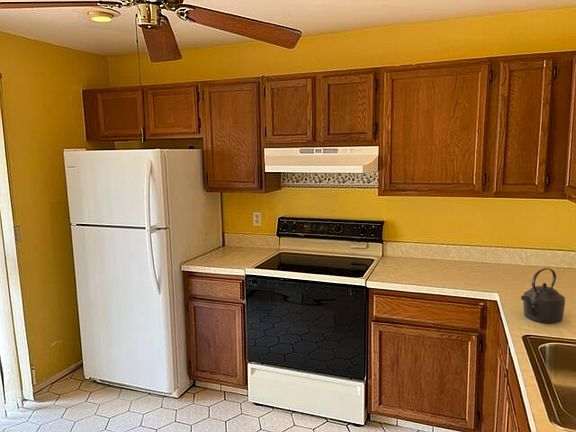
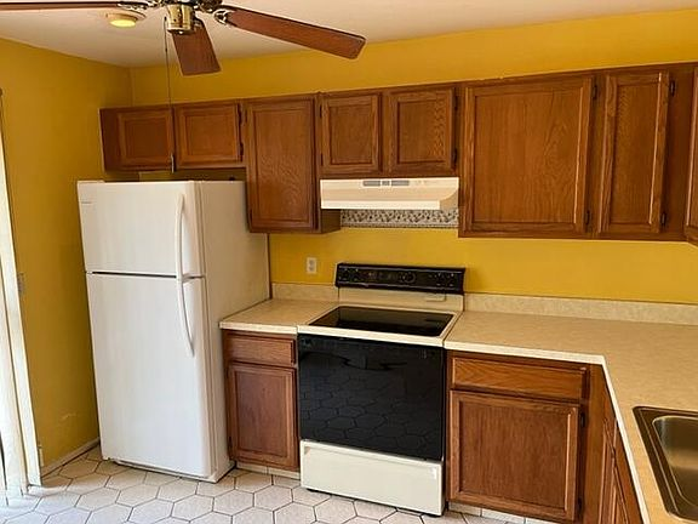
- kettle [520,267,566,324]
